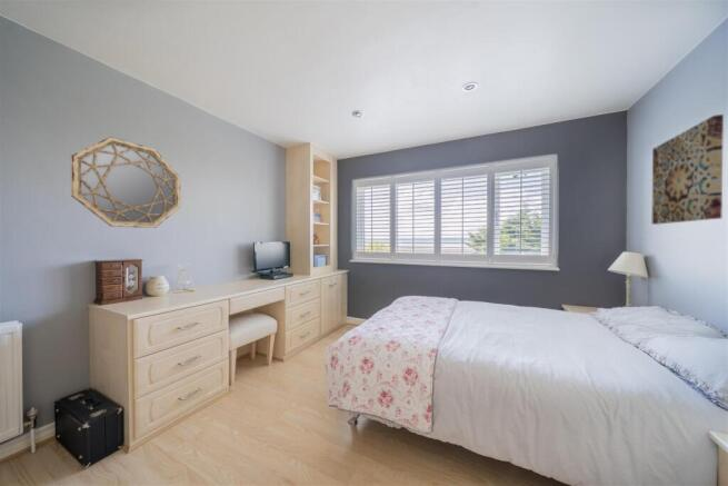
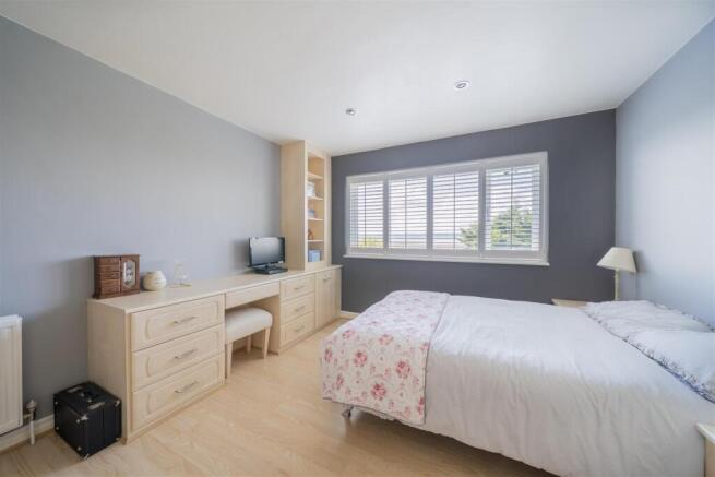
- wall art [651,113,725,226]
- home mirror [69,136,181,229]
